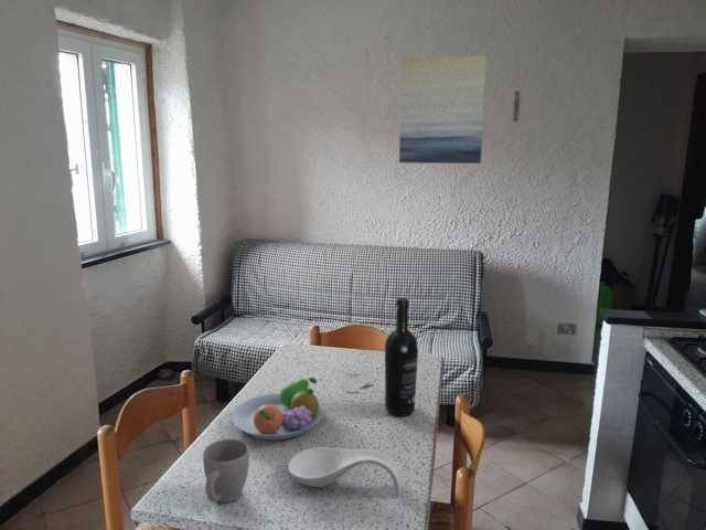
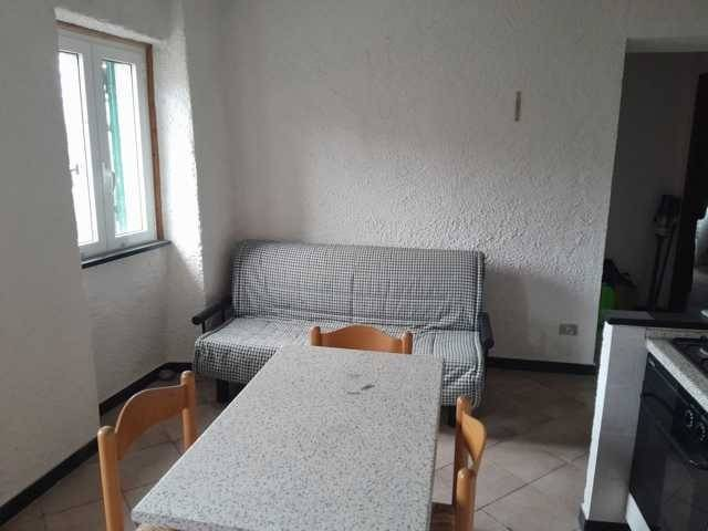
- fruit bowl [231,377,324,441]
- spoon rest [287,446,404,497]
- wall art [398,54,488,165]
- mug [202,437,250,504]
- wine bottle [384,297,419,417]
